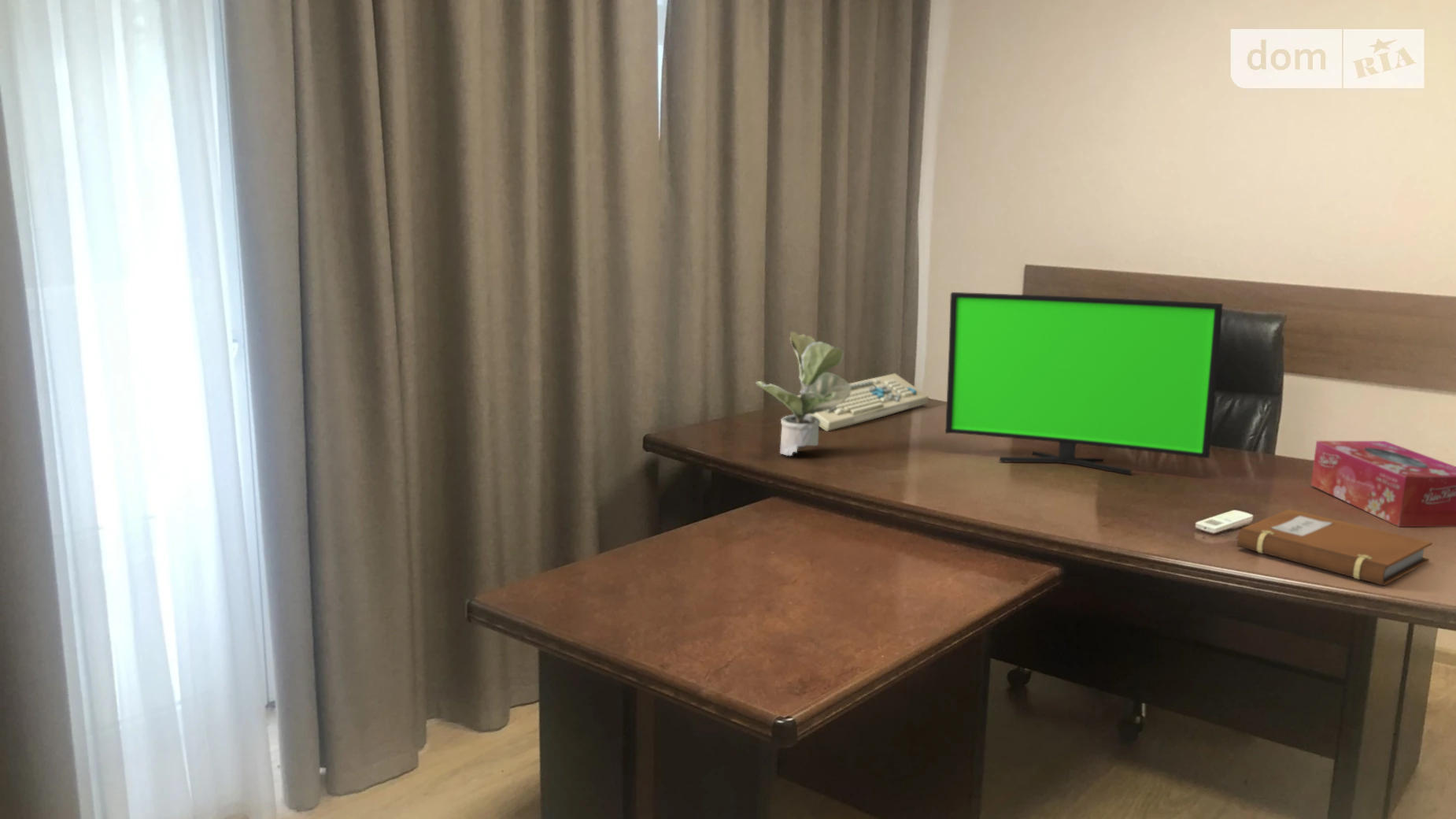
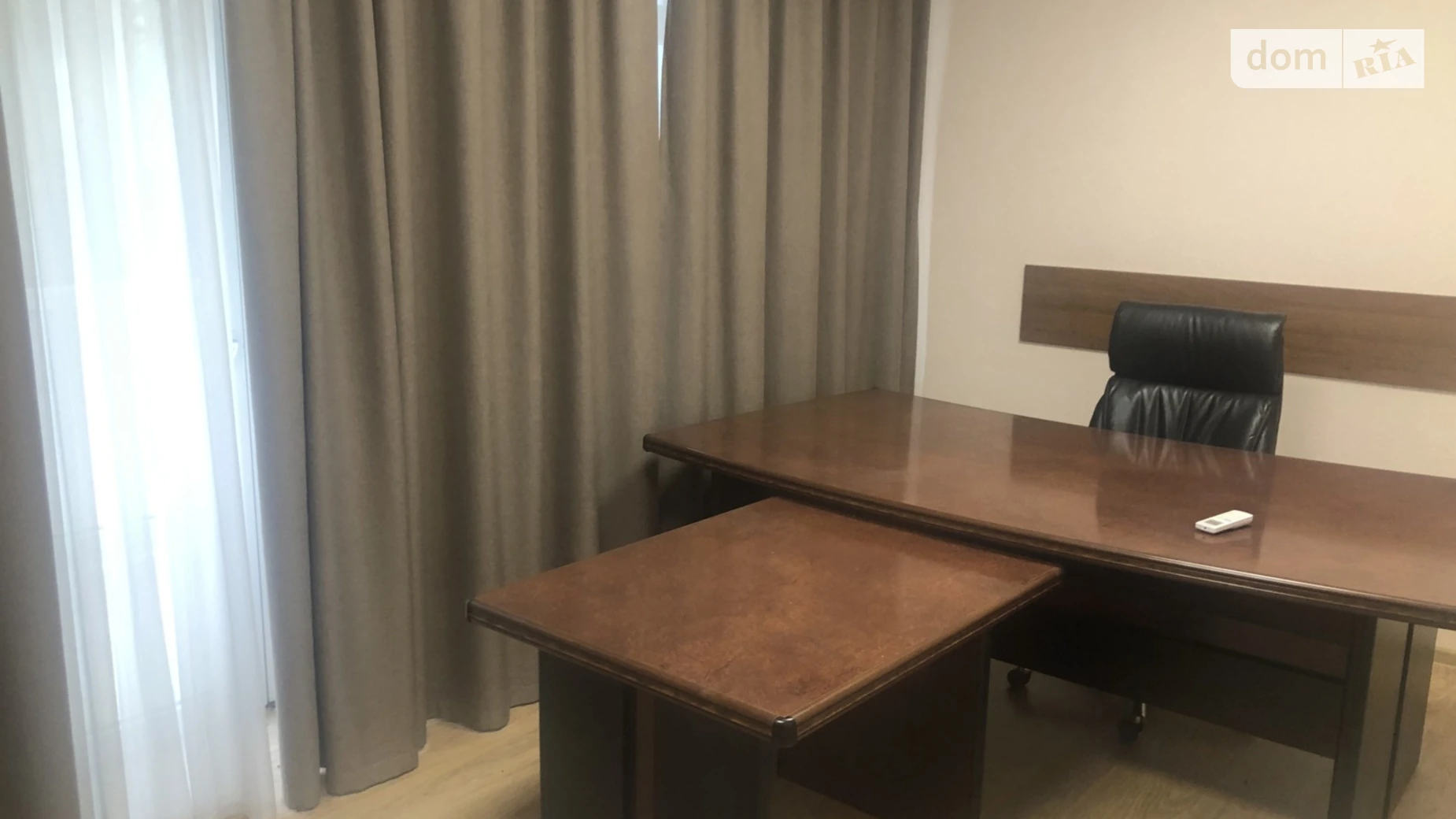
- potted plant [756,331,852,457]
- tissue box [1310,440,1456,528]
- notebook [1236,509,1433,586]
- keyboard [797,372,929,432]
- monitor [944,291,1224,476]
